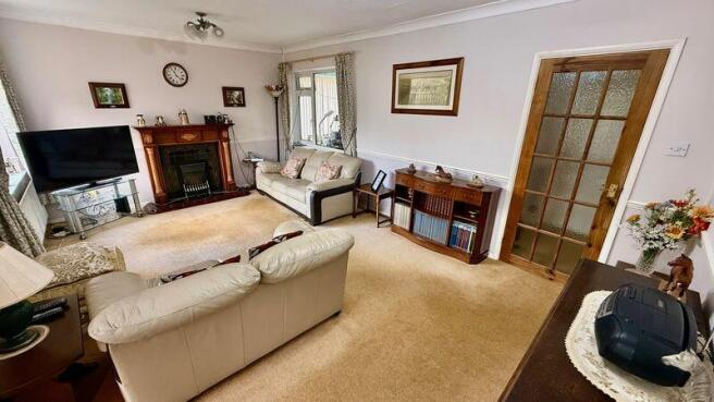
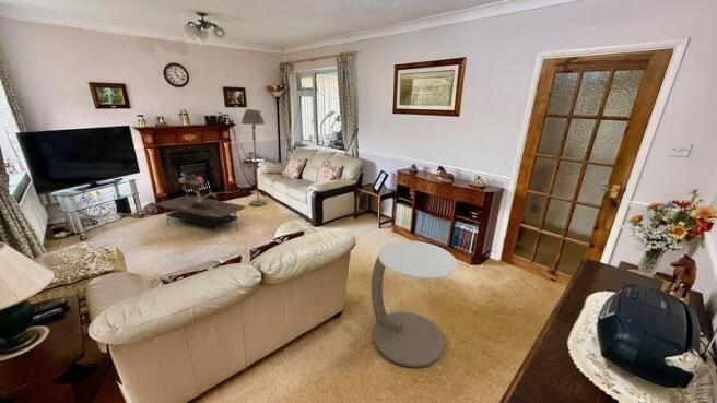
+ floor lamp [240,108,268,206]
+ bouquet [178,170,218,205]
+ coffee table [156,195,246,232]
+ side table [371,239,458,368]
